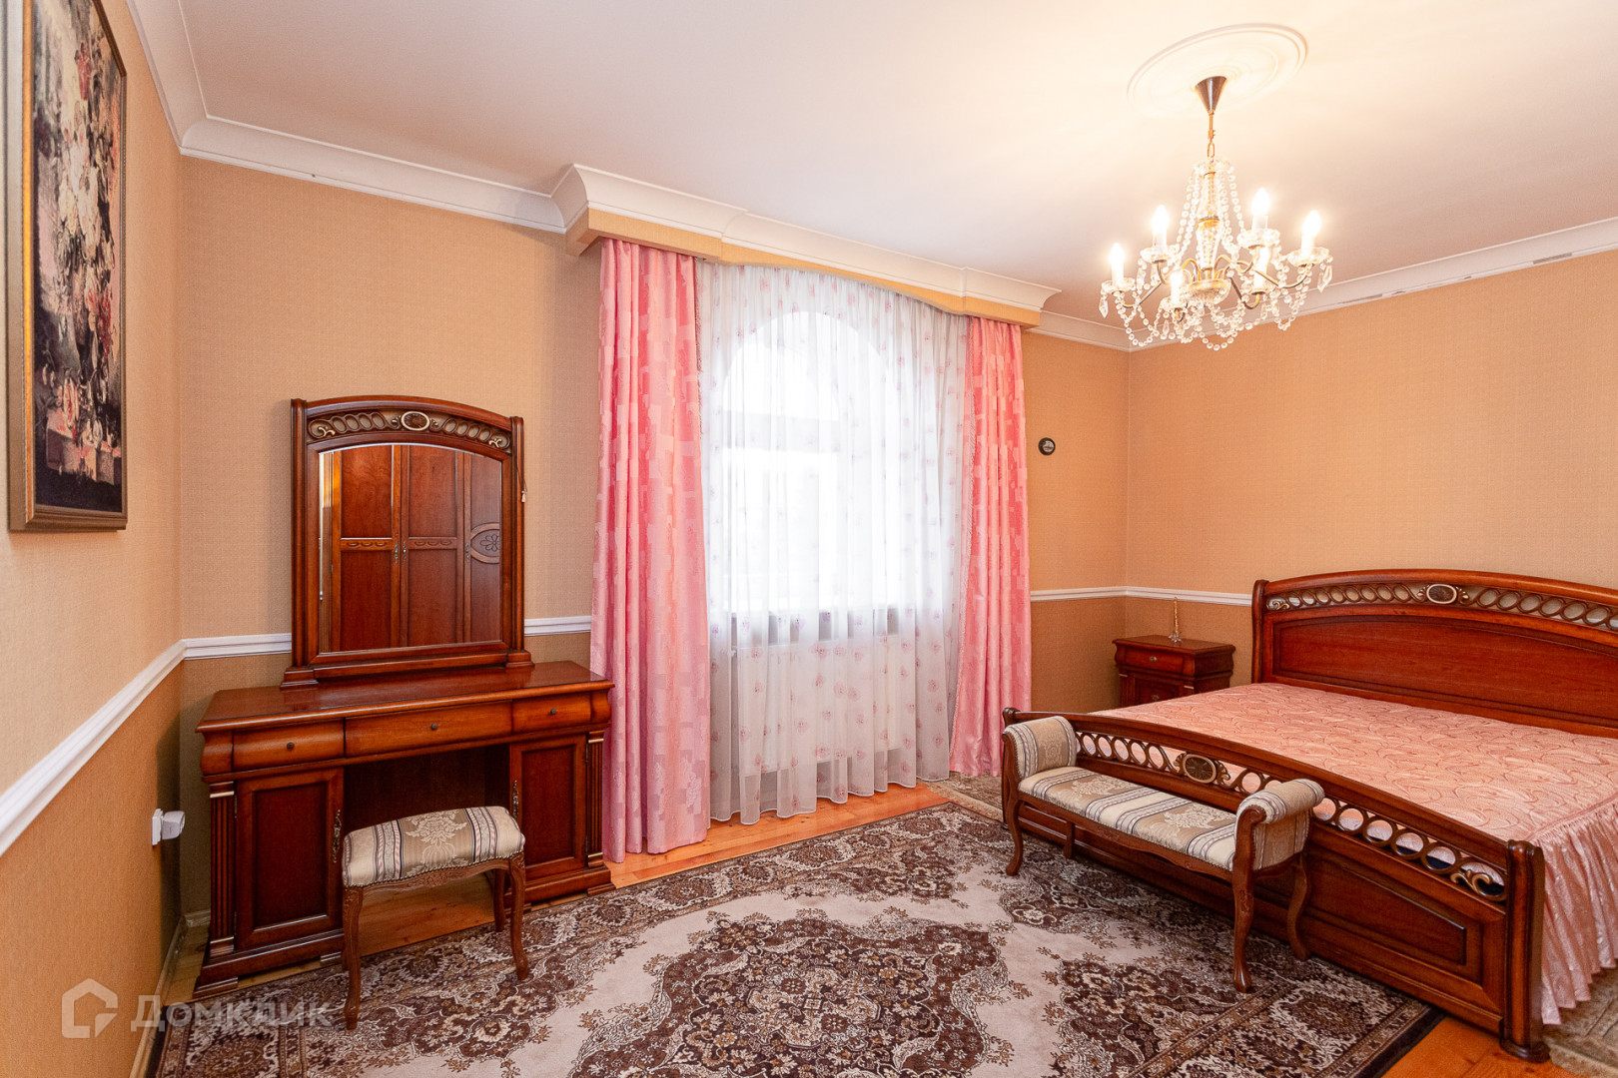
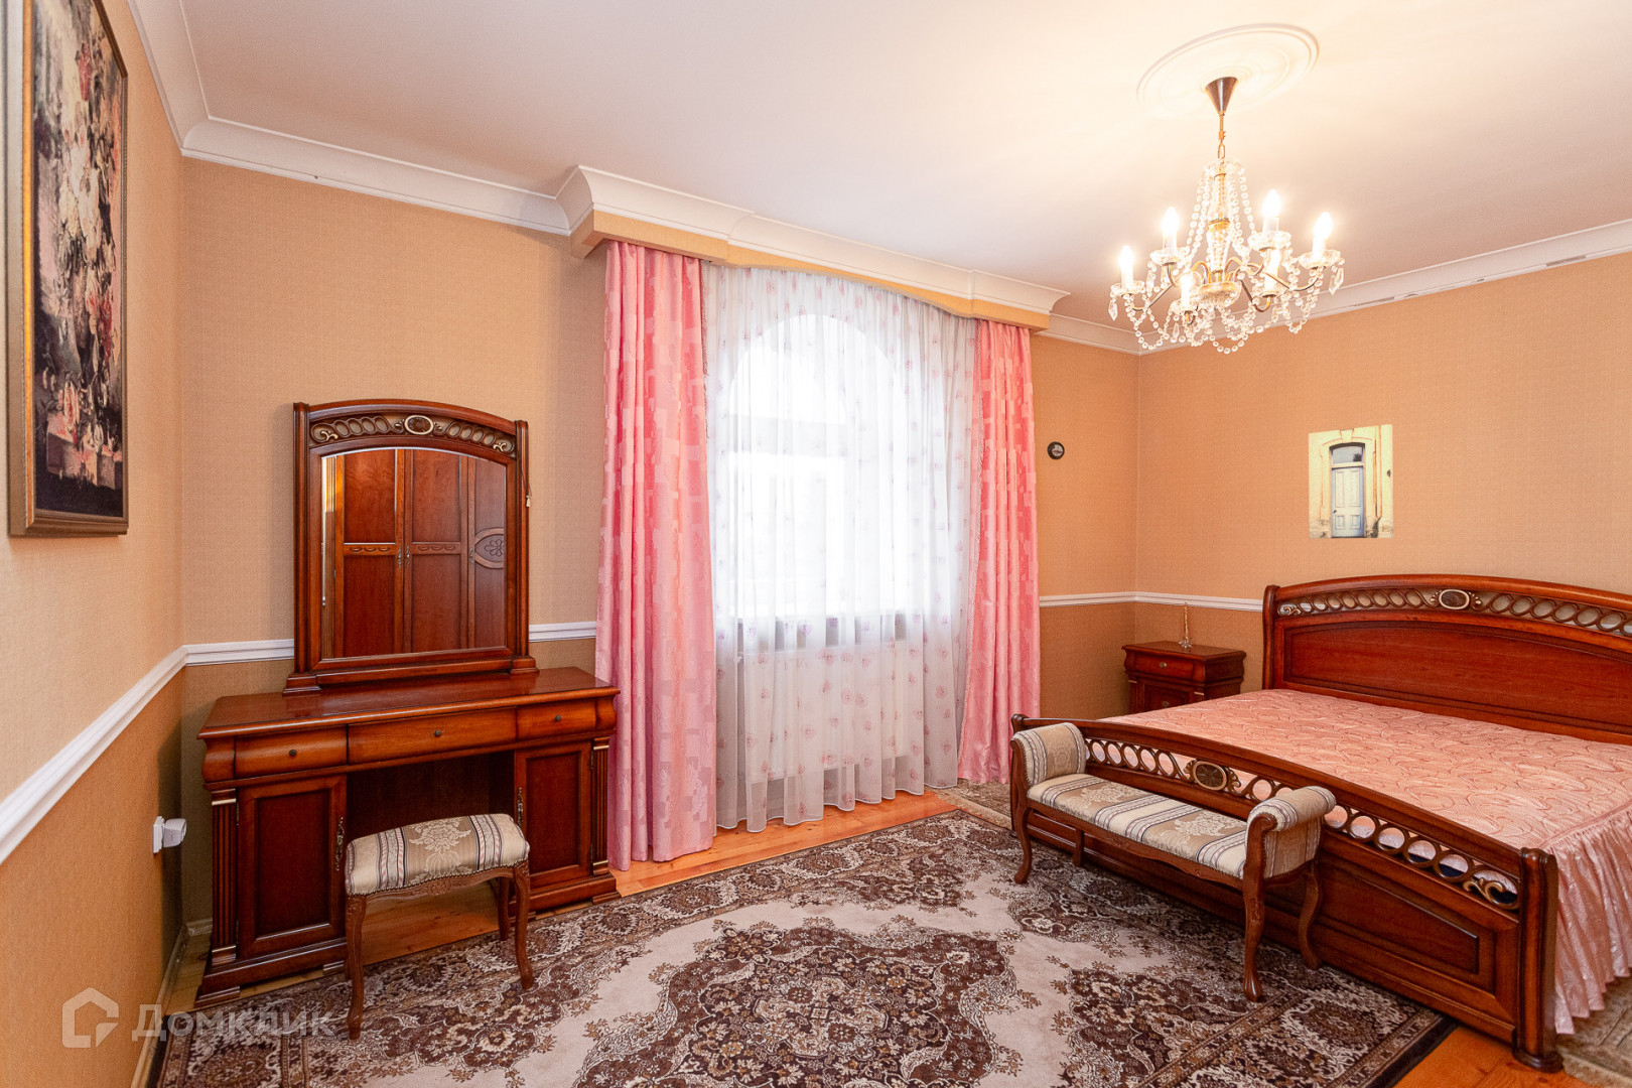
+ wall art [1308,423,1394,540]
